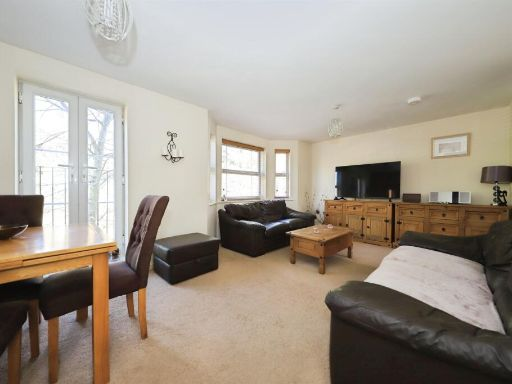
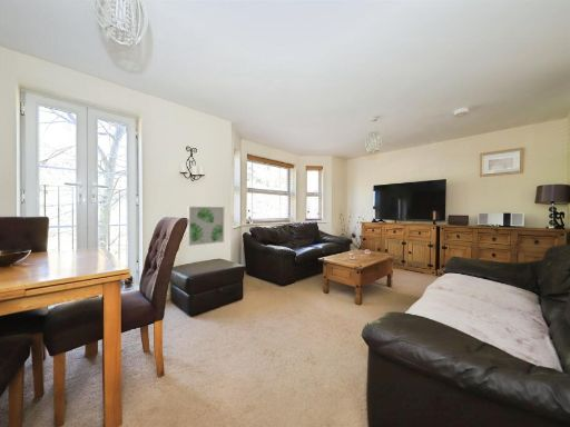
+ wall art [187,206,225,247]
